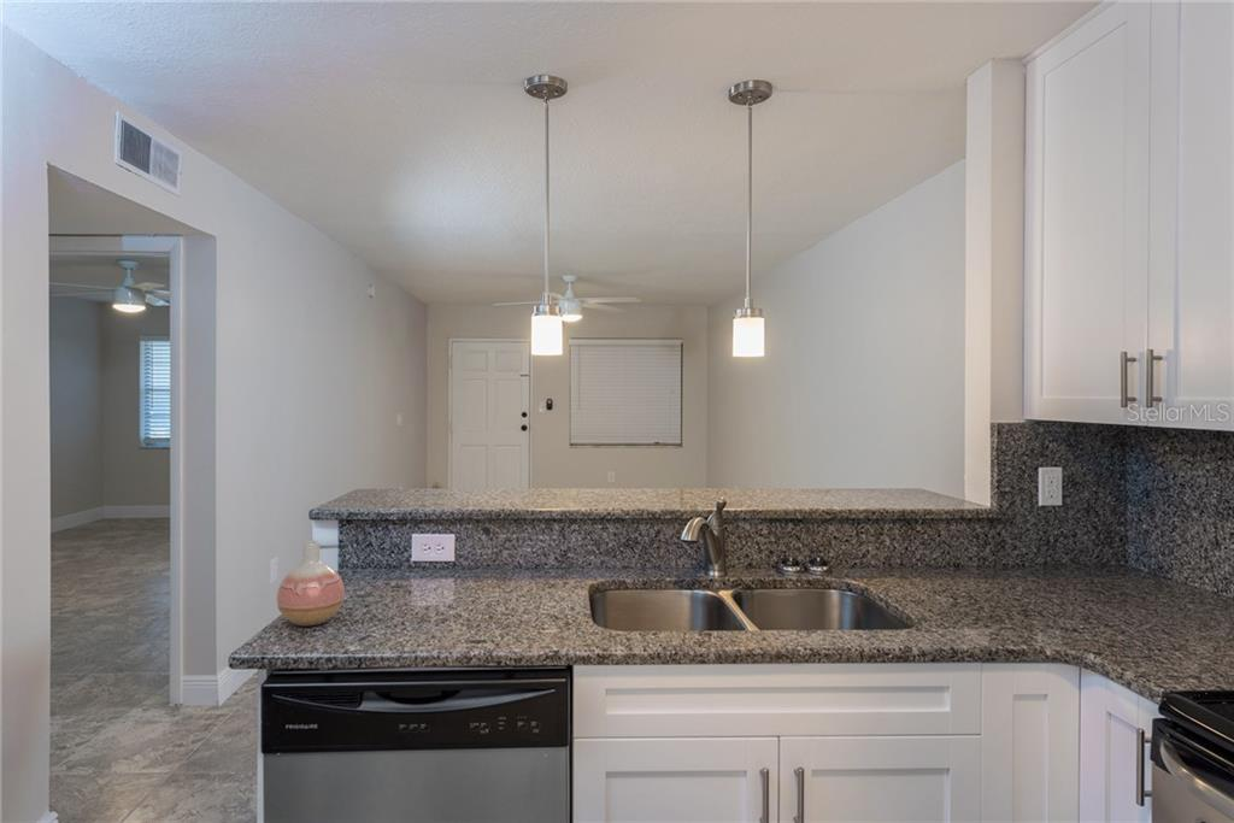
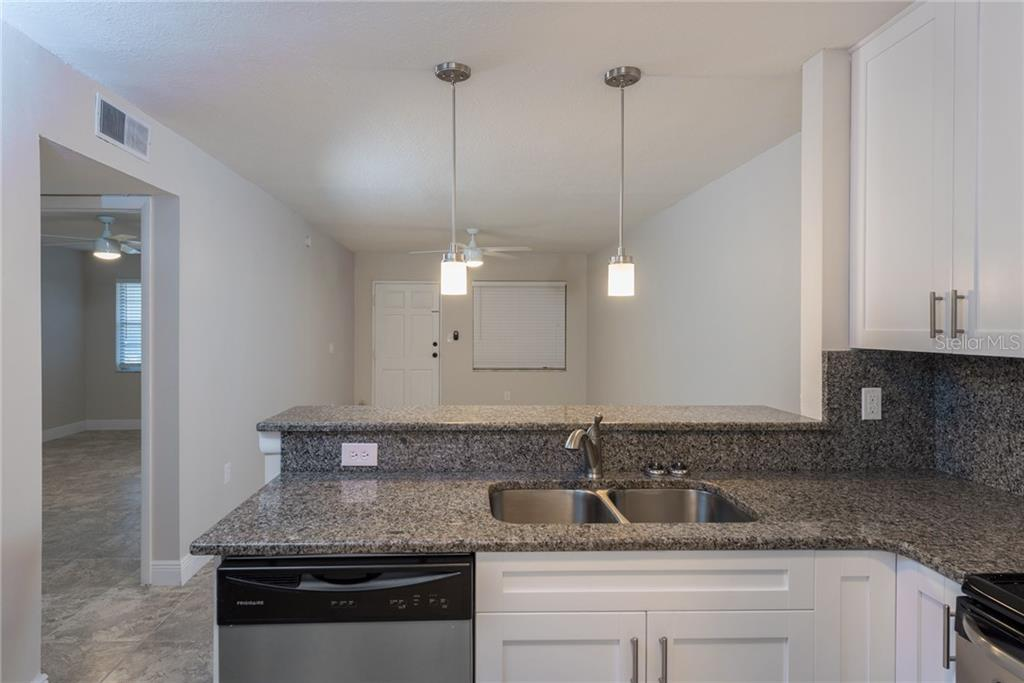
- vase [276,540,346,628]
